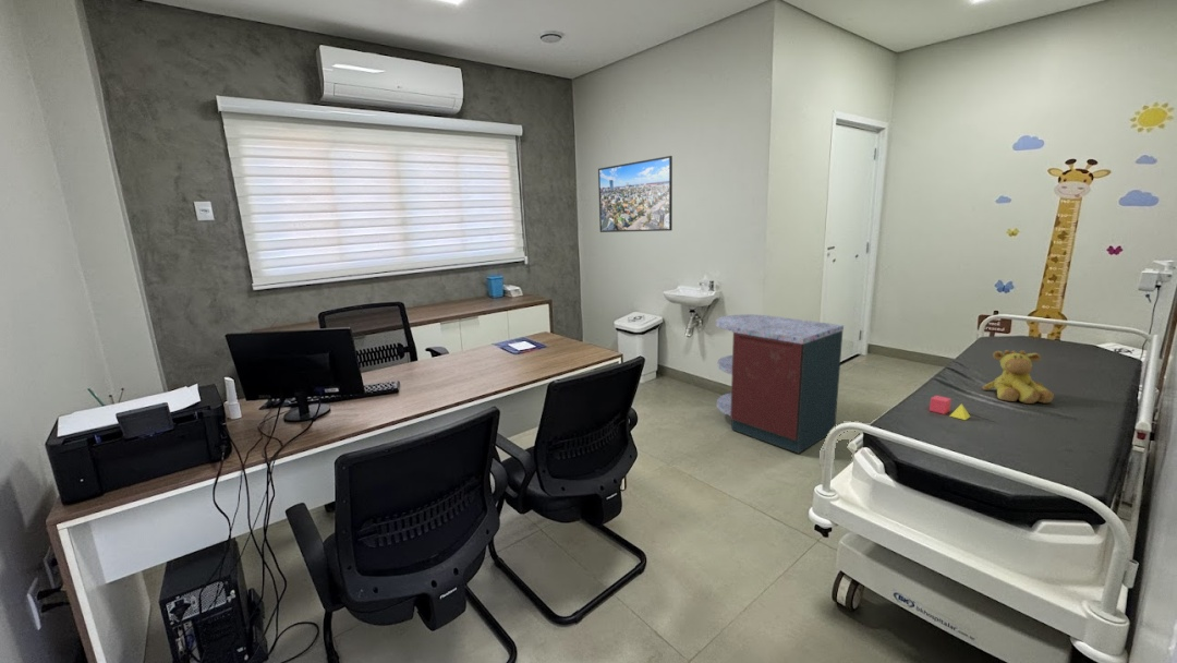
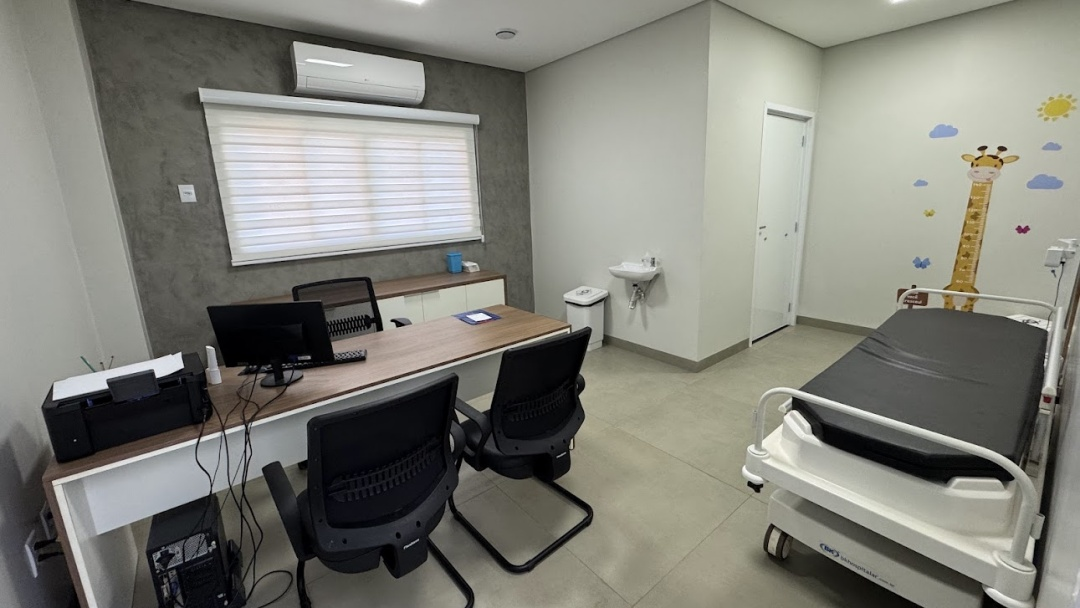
- giraffe plush [981,349,1055,405]
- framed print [597,155,674,233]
- toy blocks [929,395,971,421]
- storage cabinet [715,314,845,454]
